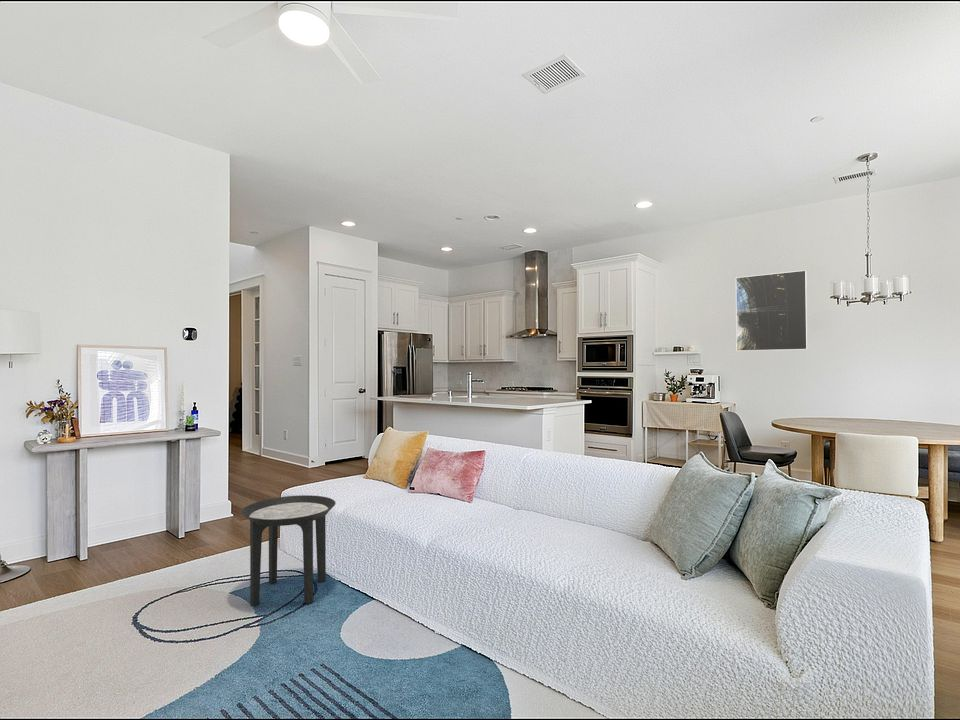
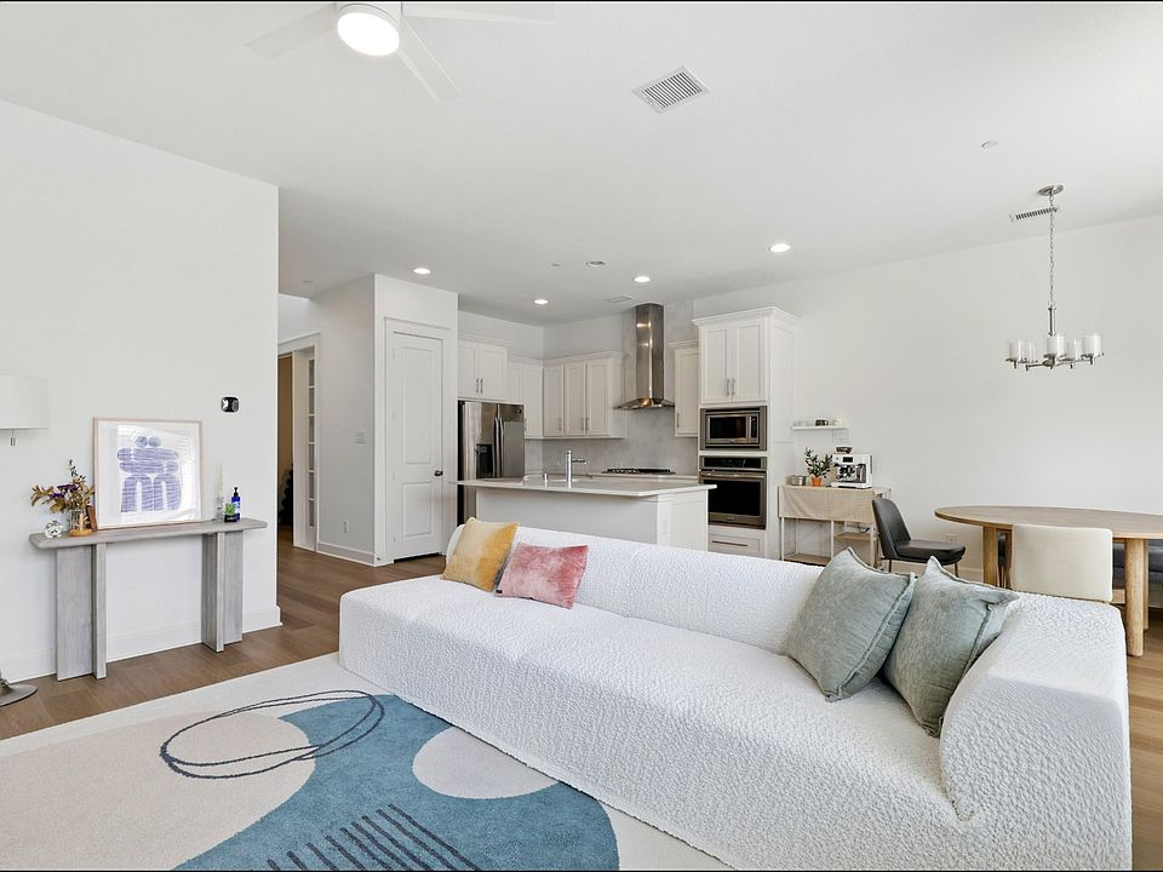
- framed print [735,269,808,352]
- side table [240,494,336,607]
